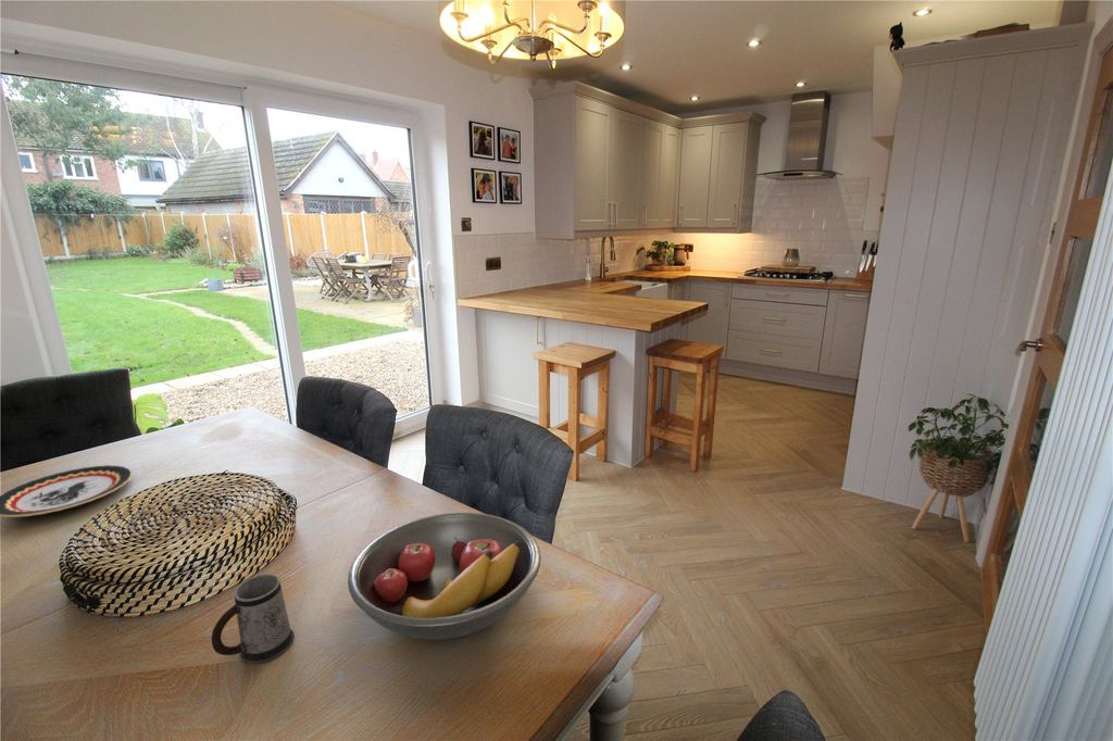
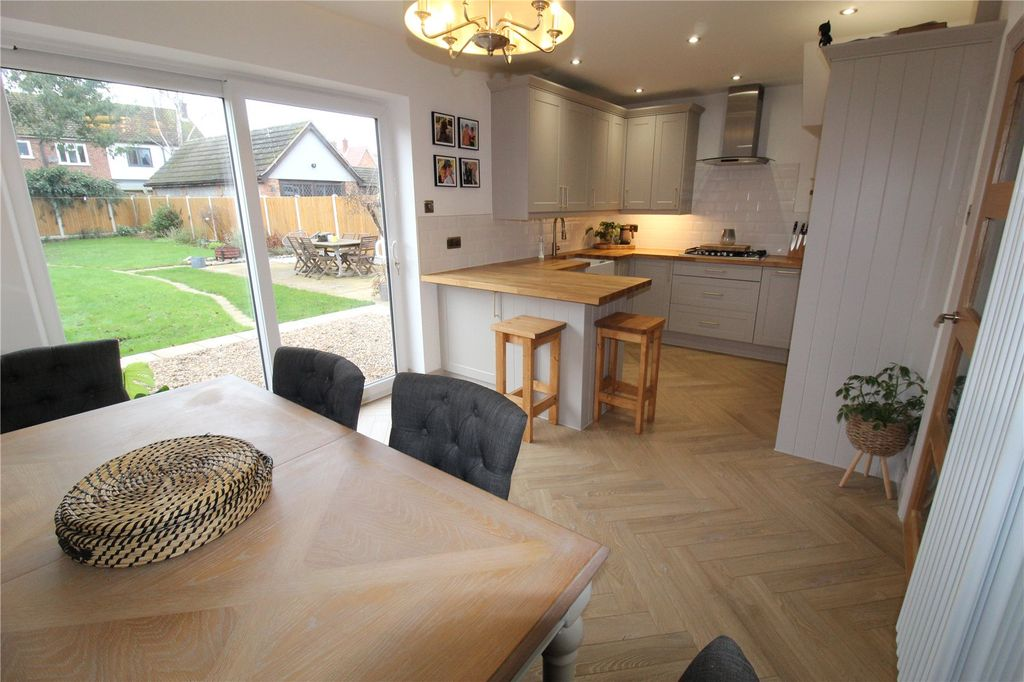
- mug [211,573,296,664]
- fruit bowl [347,512,542,641]
- plate [0,464,134,518]
